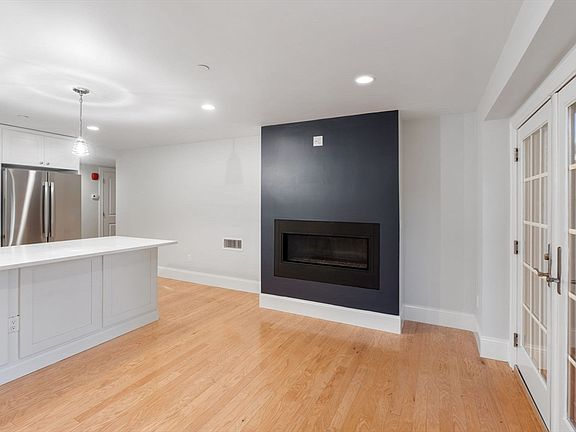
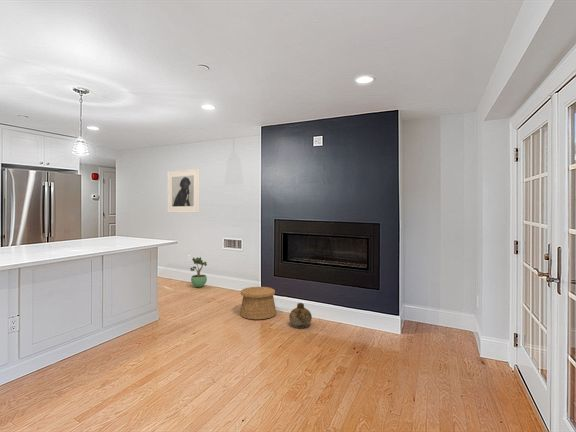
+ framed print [166,168,200,214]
+ basket [239,286,277,320]
+ ceramic jug [288,302,313,329]
+ potted plant [189,256,208,288]
